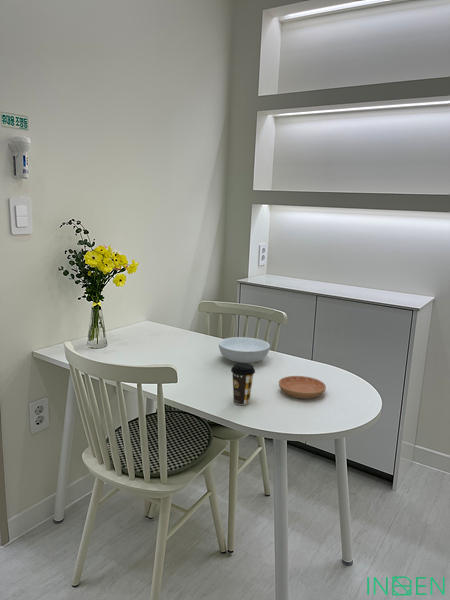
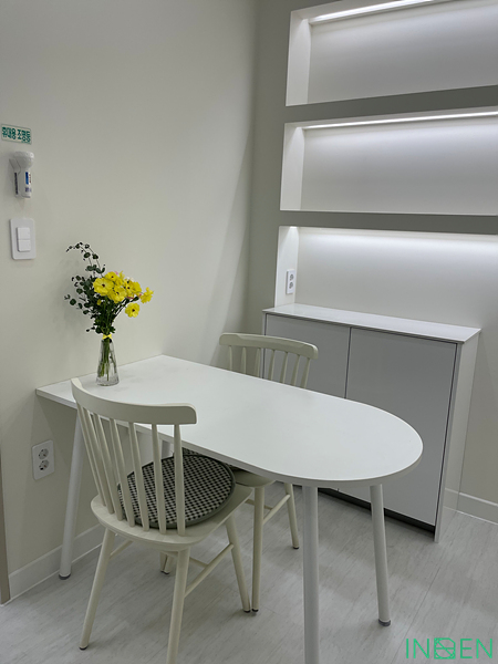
- saucer [278,375,327,400]
- serving bowl [218,336,271,364]
- coffee cup [230,362,256,406]
